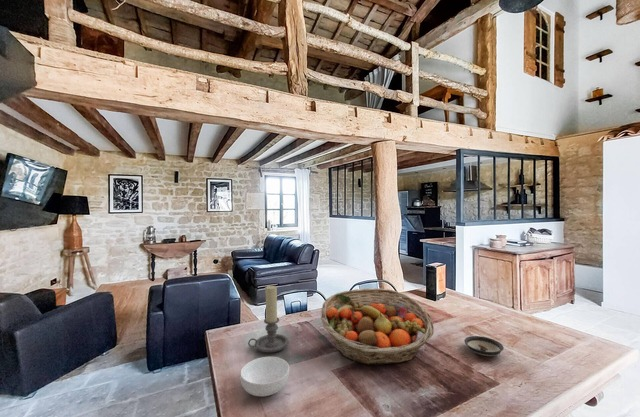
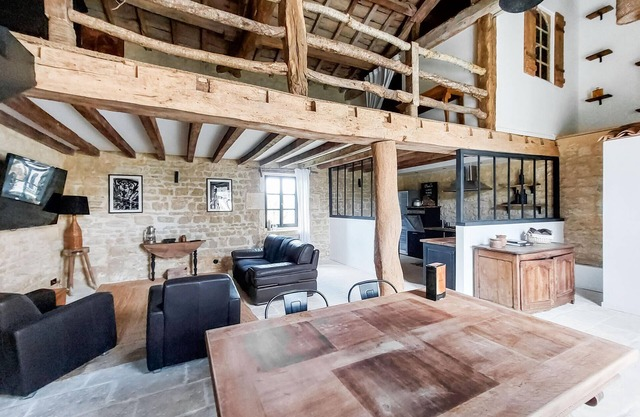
- candle holder [247,285,289,353]
- fruit basket [320,287,435,366]
- cereal bowl [239,356,290,397]
- saucer [463,335,505,357]
